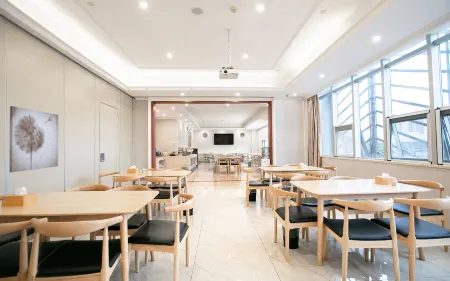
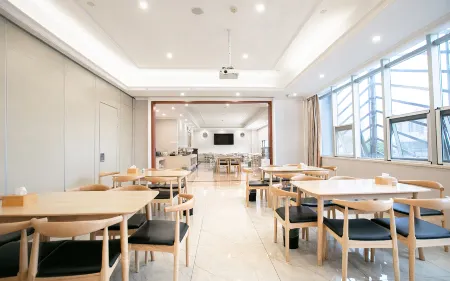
- wall art [9,105,59,173]
